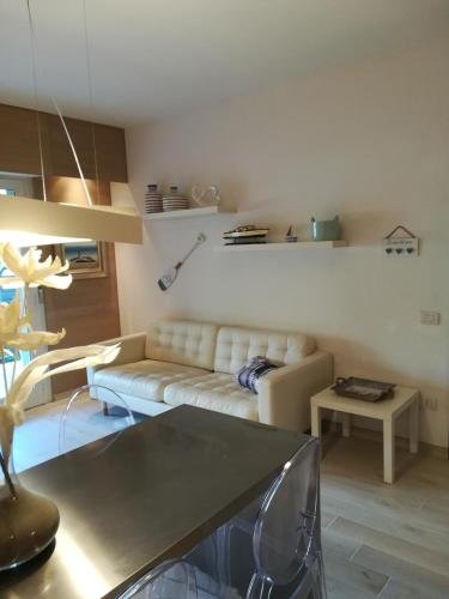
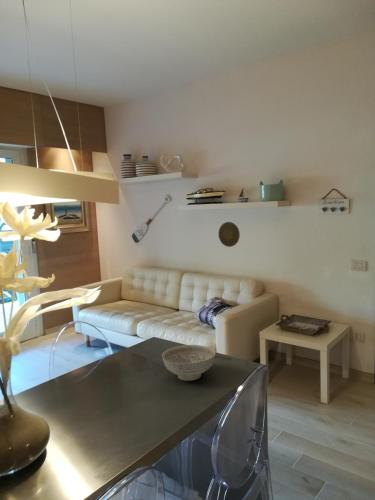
+ decorative bowl [161,344,216,382]
+ decorative plate [218,221,241,248]
